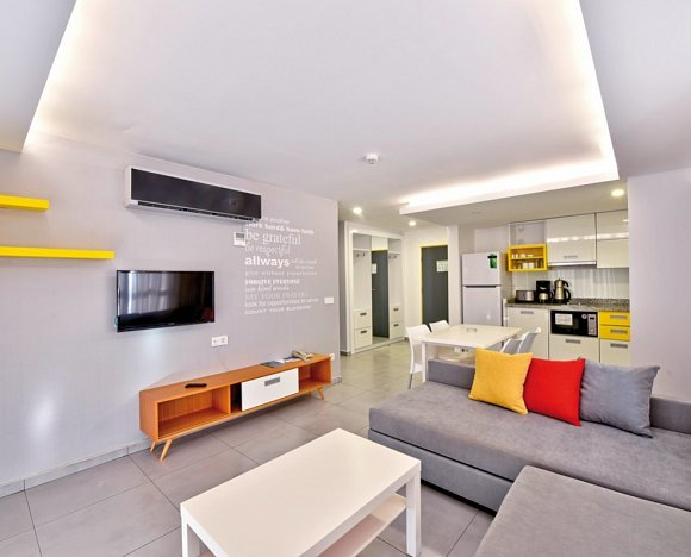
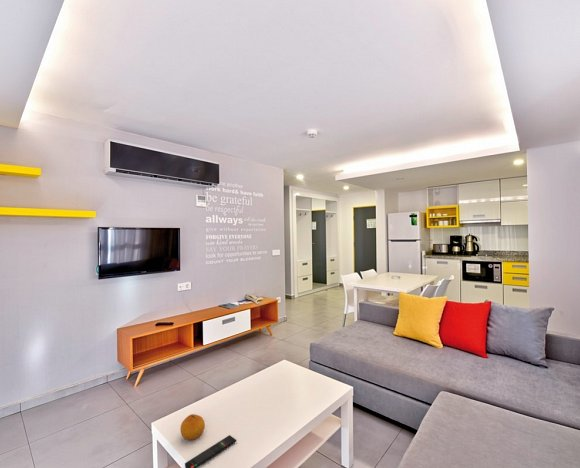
+ fruit [179,413,206,441]
+ remote control [184,434,237,468]
